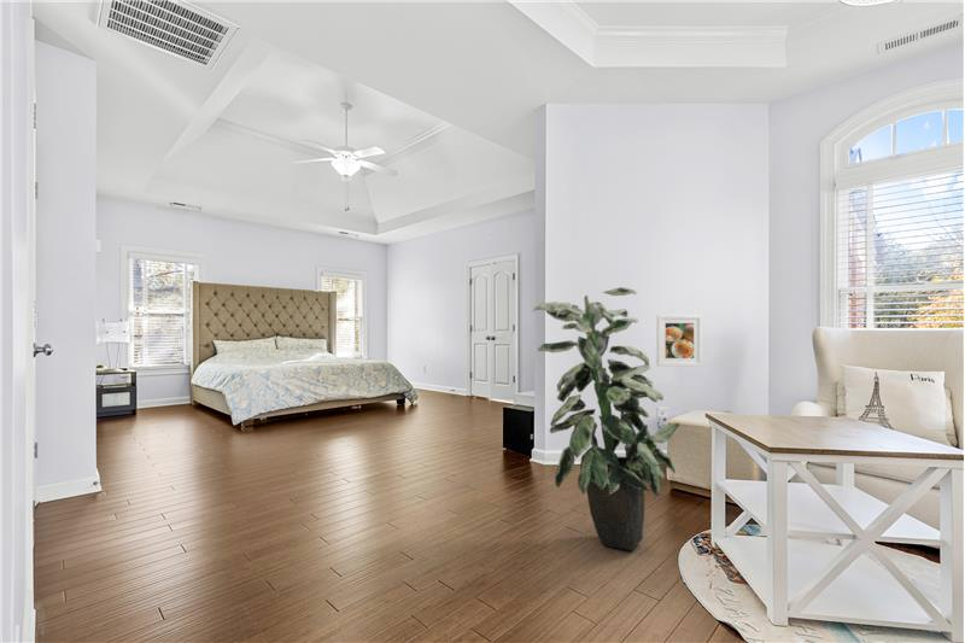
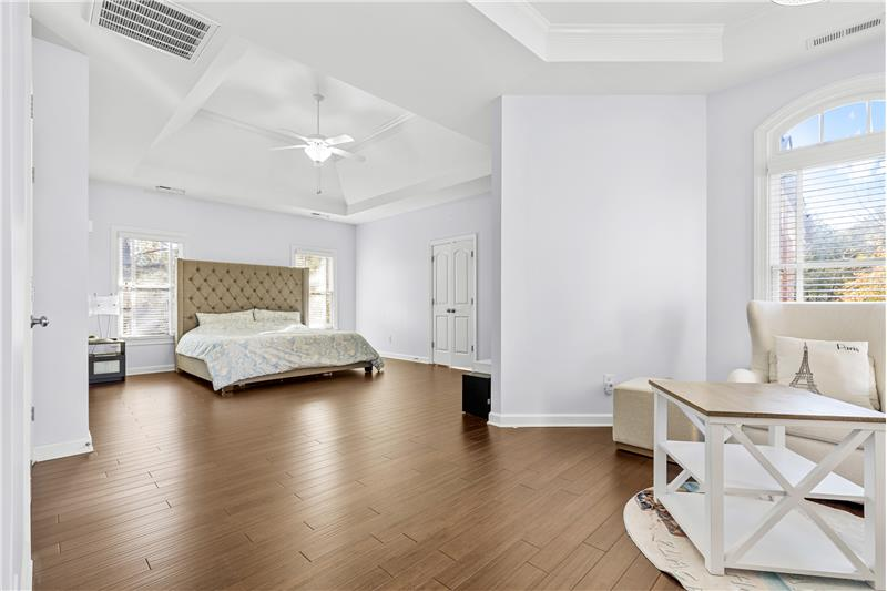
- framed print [655,314,703,367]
- indoor plant [532,286,680,551]
